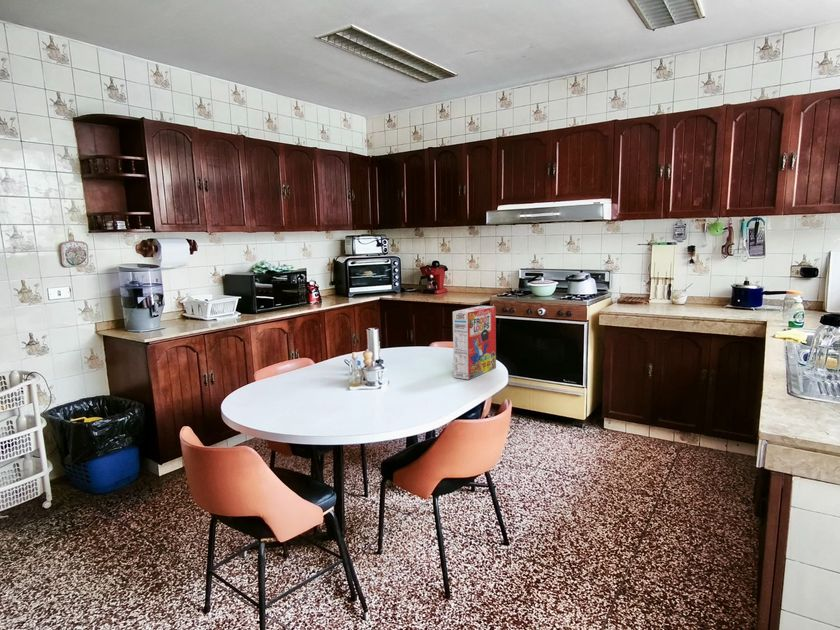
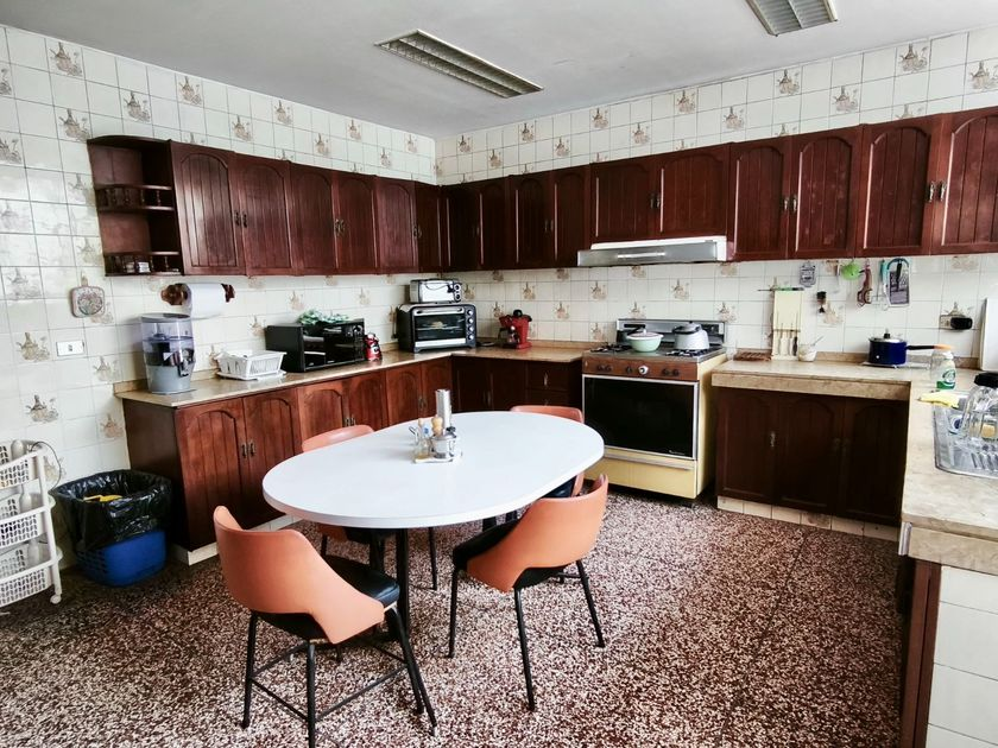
- cereal box [452,305,497,380]
